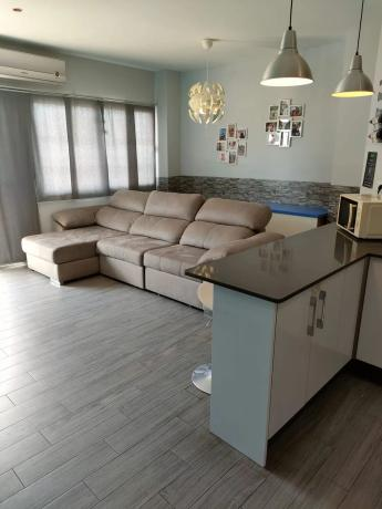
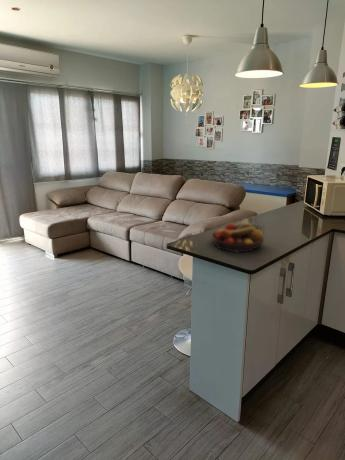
+ fruit bowl [210,218,265,254]
